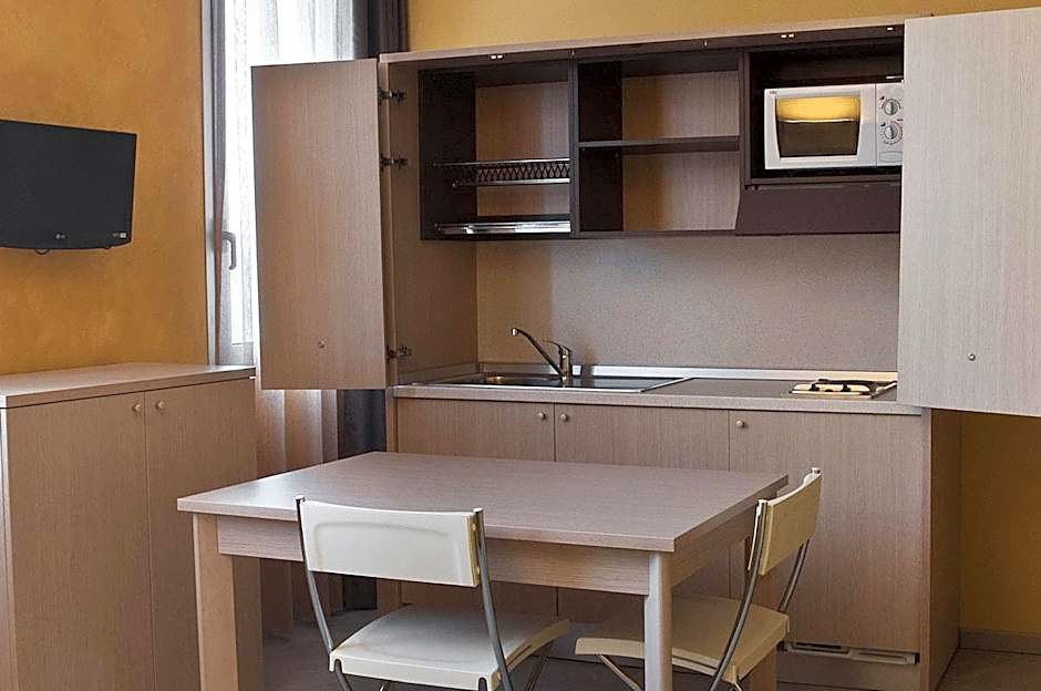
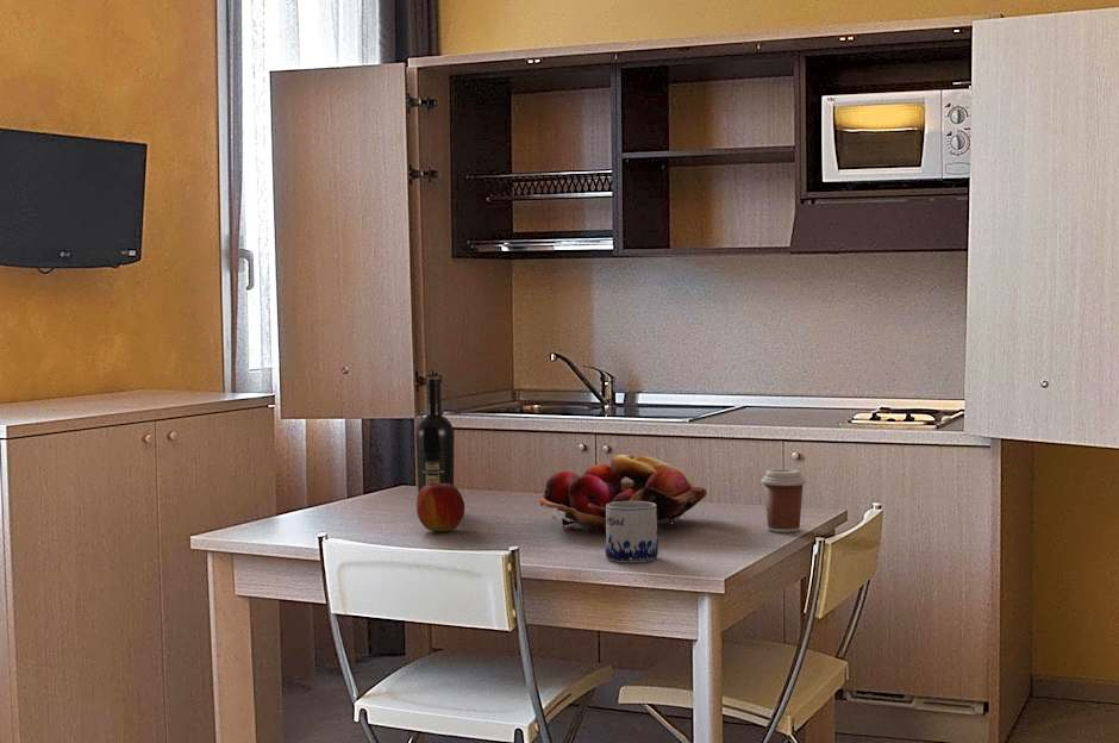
+ mug [605,501,659,563]
+ coffee cup [759,468,807,533]
+ apple [415,483,465,533]
+ wine bottle [414,377,455,493]
+ fruit basket [538,454,708,535]
